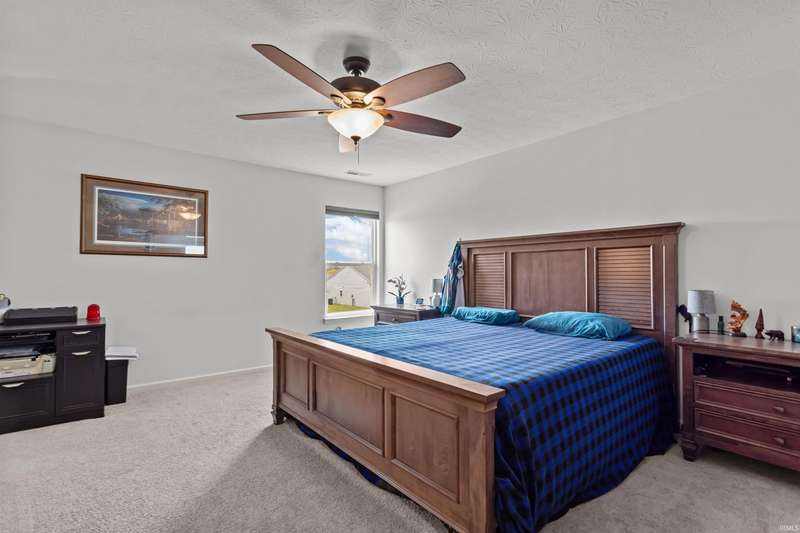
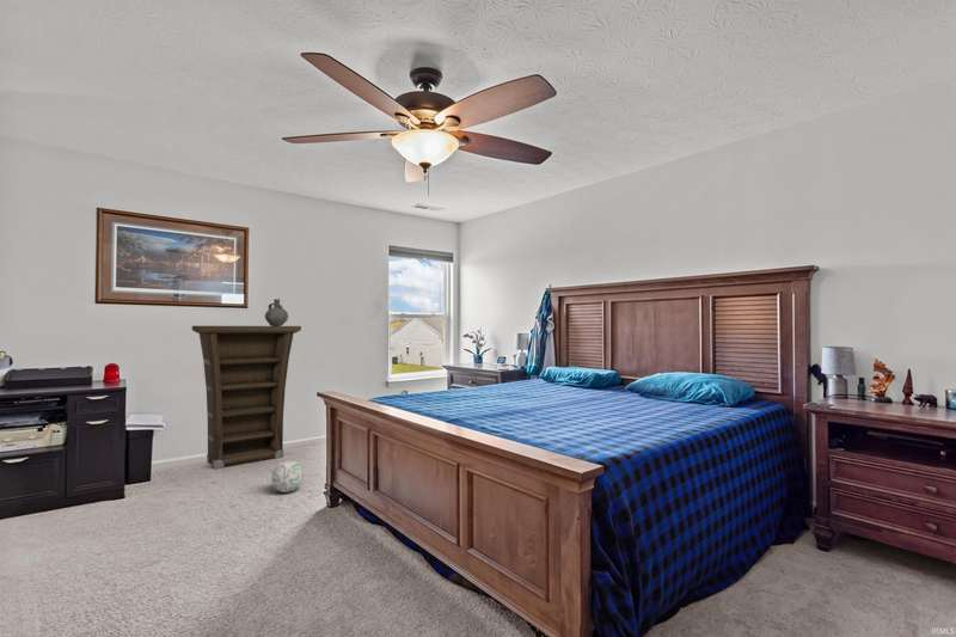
+ ball [270,459,305,494]
+ cabinet [191,325,302,470]
+ ceramic jug [264,298,289,326]
